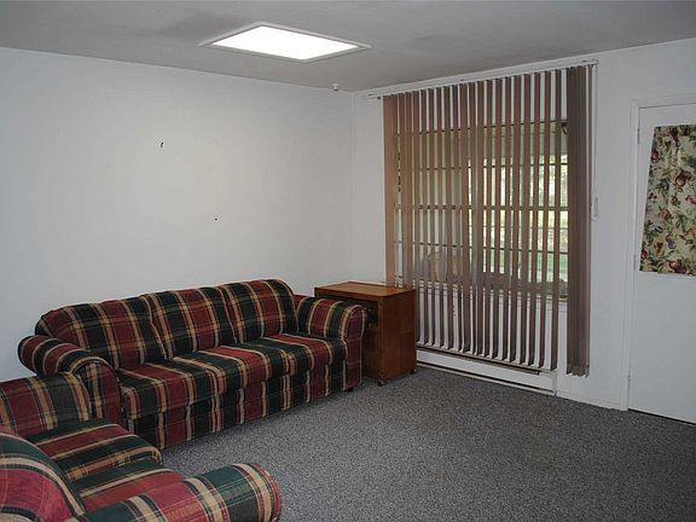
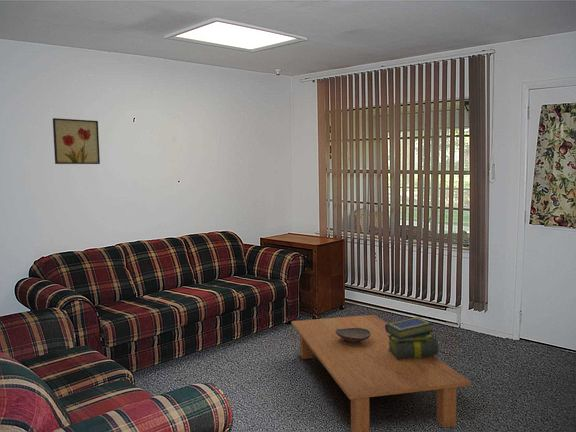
+ decorative bowl [335,328,371,344]
+ stack of books [385,316,439,359]
+ coffee table [290,314,472,432]
+ wall art [52,117,101,165]
